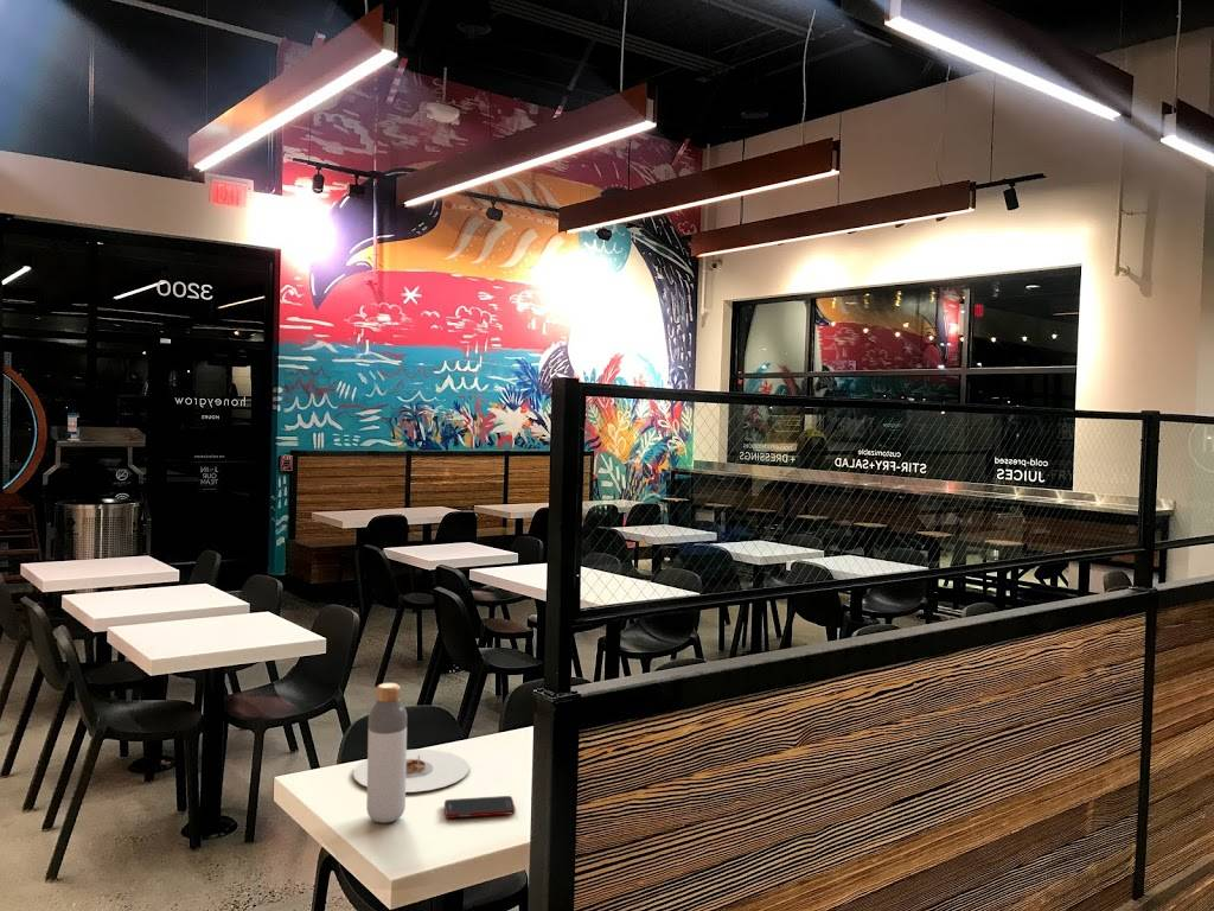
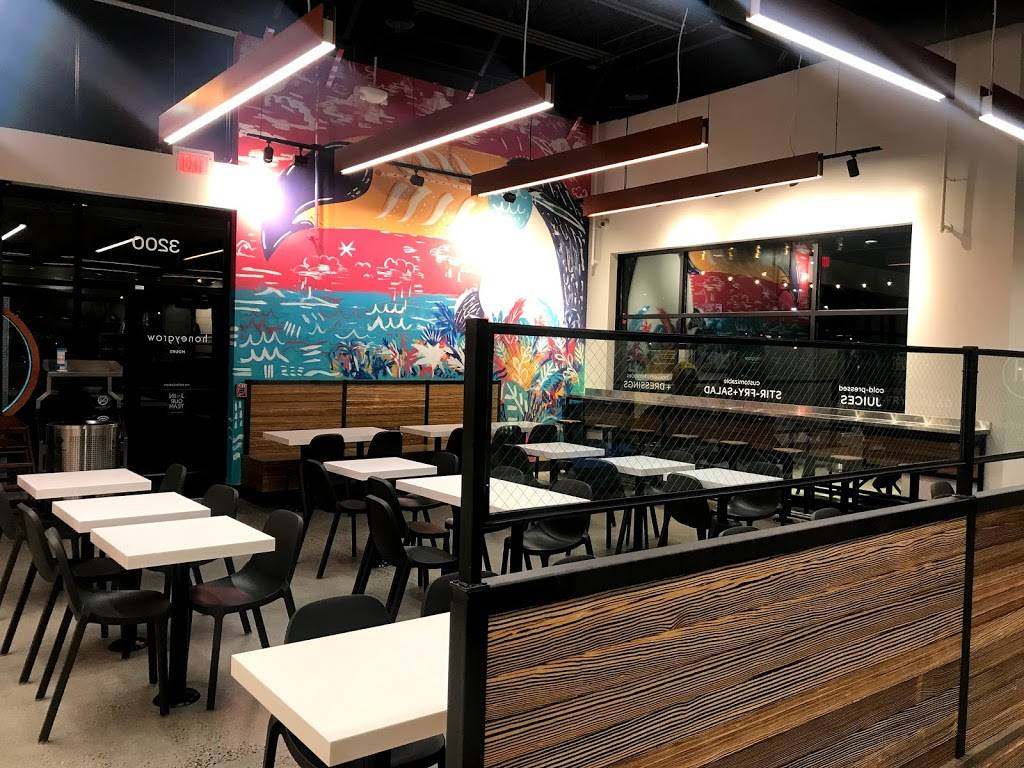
- cell phone [443,795,517,820]
- plate [352,748,471,794]
- bottle [365,682,408,824]
